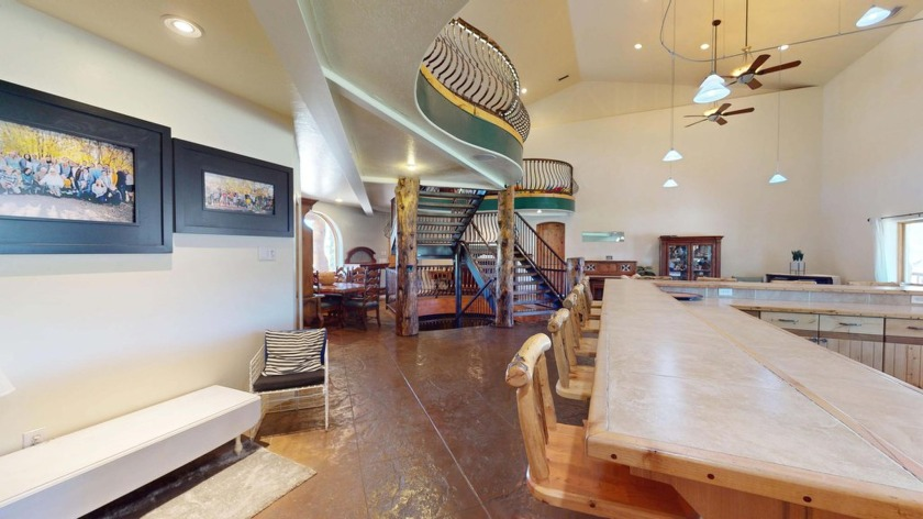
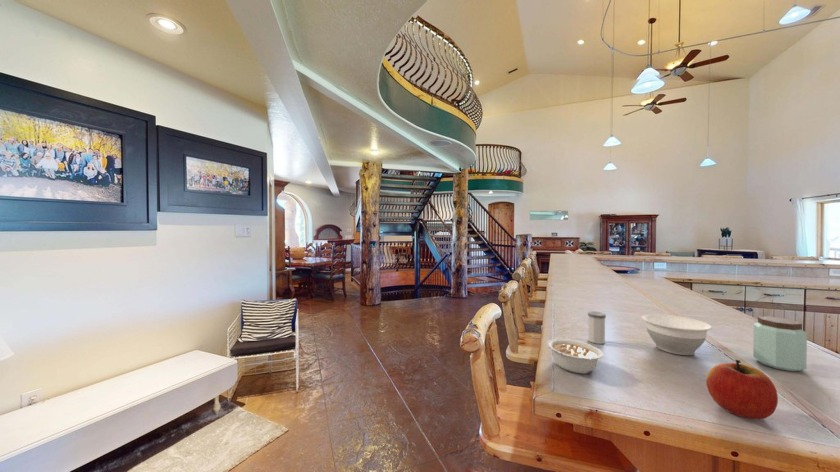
+ bowl [641,313,713,356]
+ legume [546,338,604,375]
+ apple [705,359,779,420]
+ salt shaker [587,310,607,345]
+ peanut butter [752,315,808,372]
